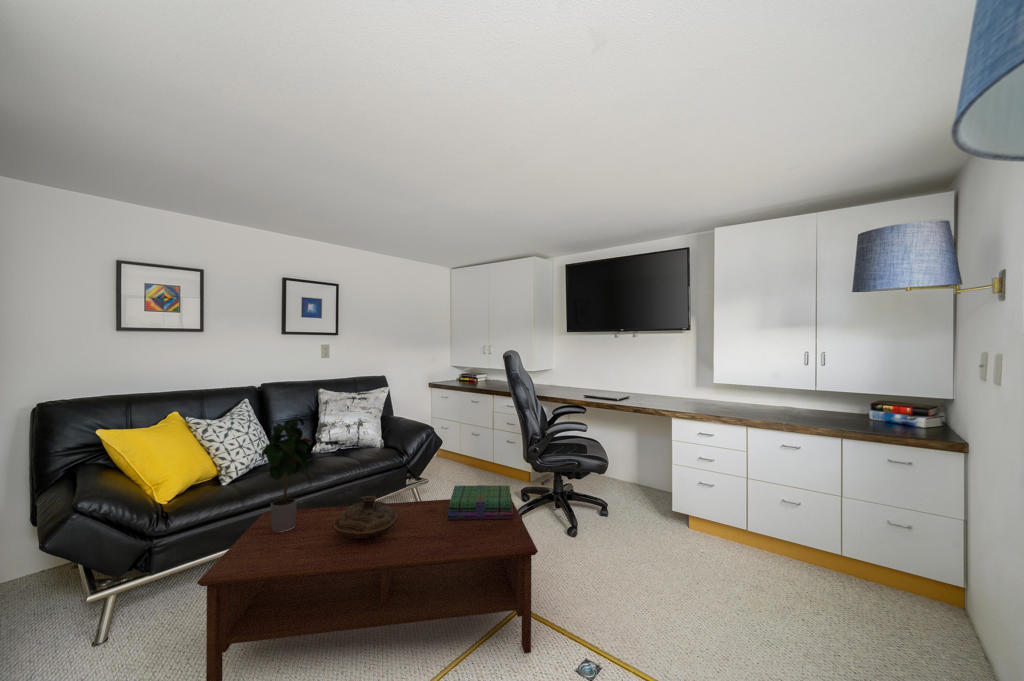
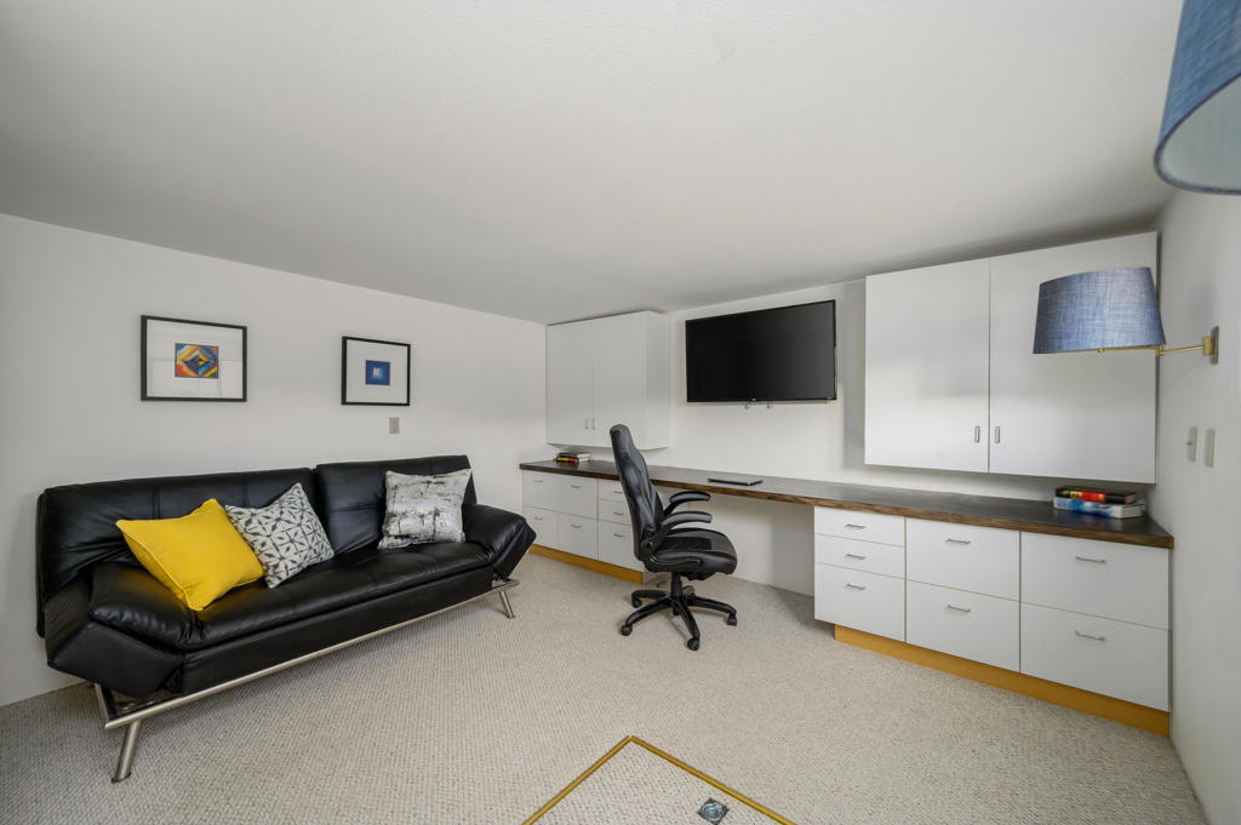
- coffee table [196,498,539,681]
- stack of books [448,484,513,520]
- decorative bowl [333,495,398,539]
- potted plant [260,417,313,532]
